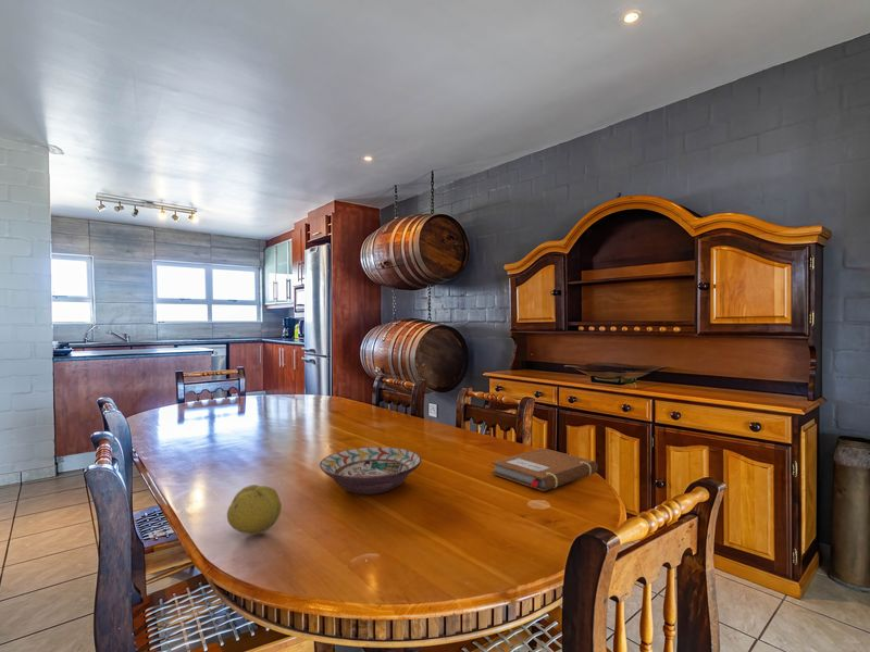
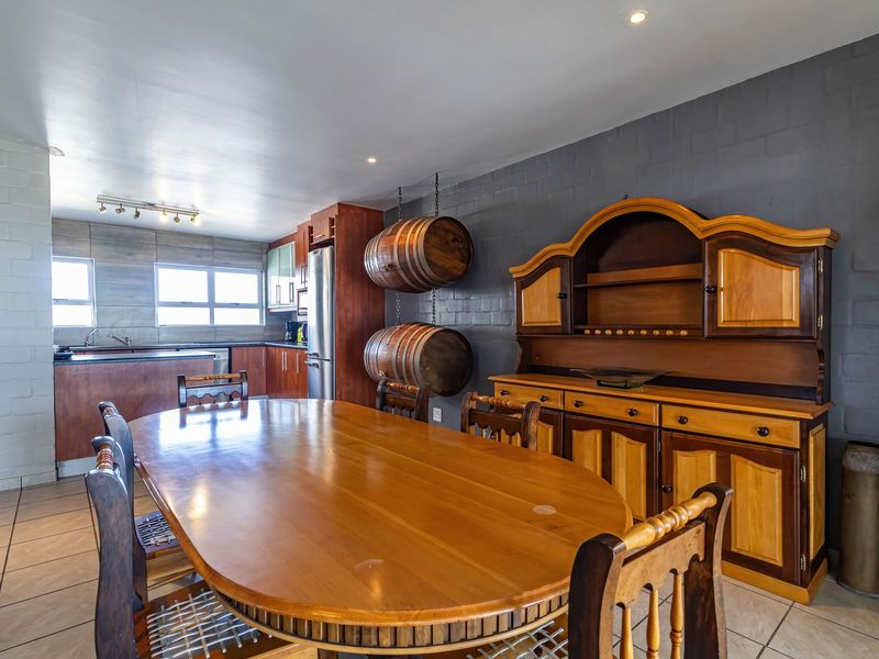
- decorative bowl [319,446,422,496]
- notebook [490,447,599,492]
- fruit [226,484,283,536]
